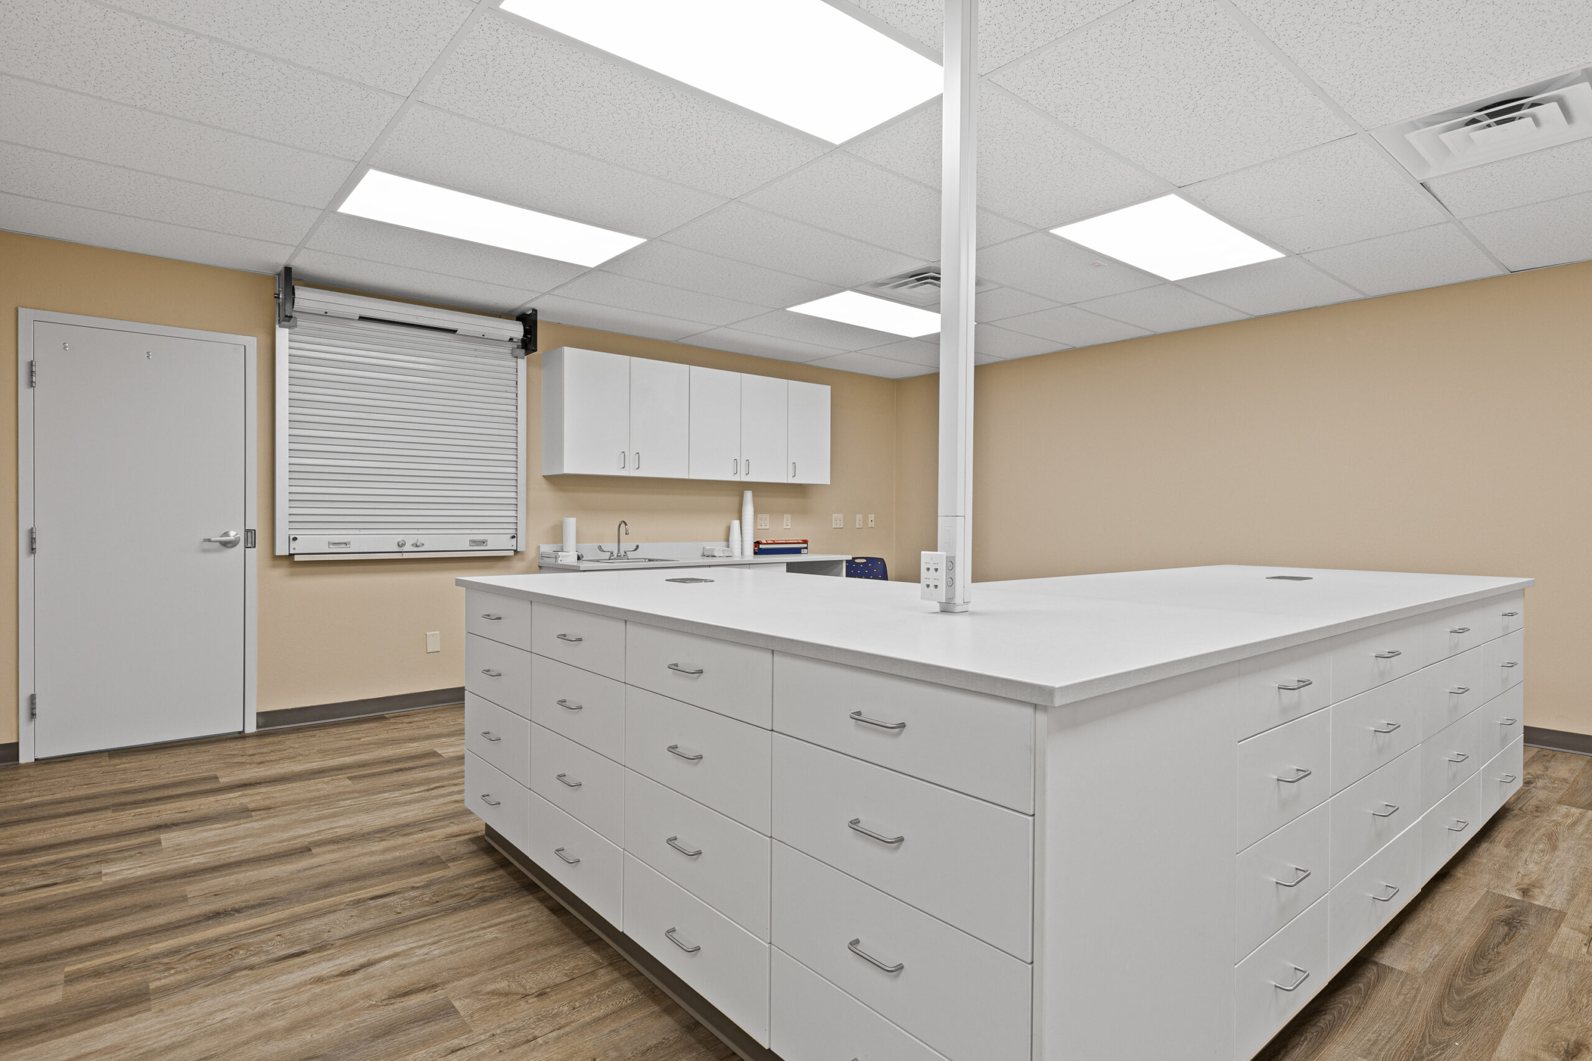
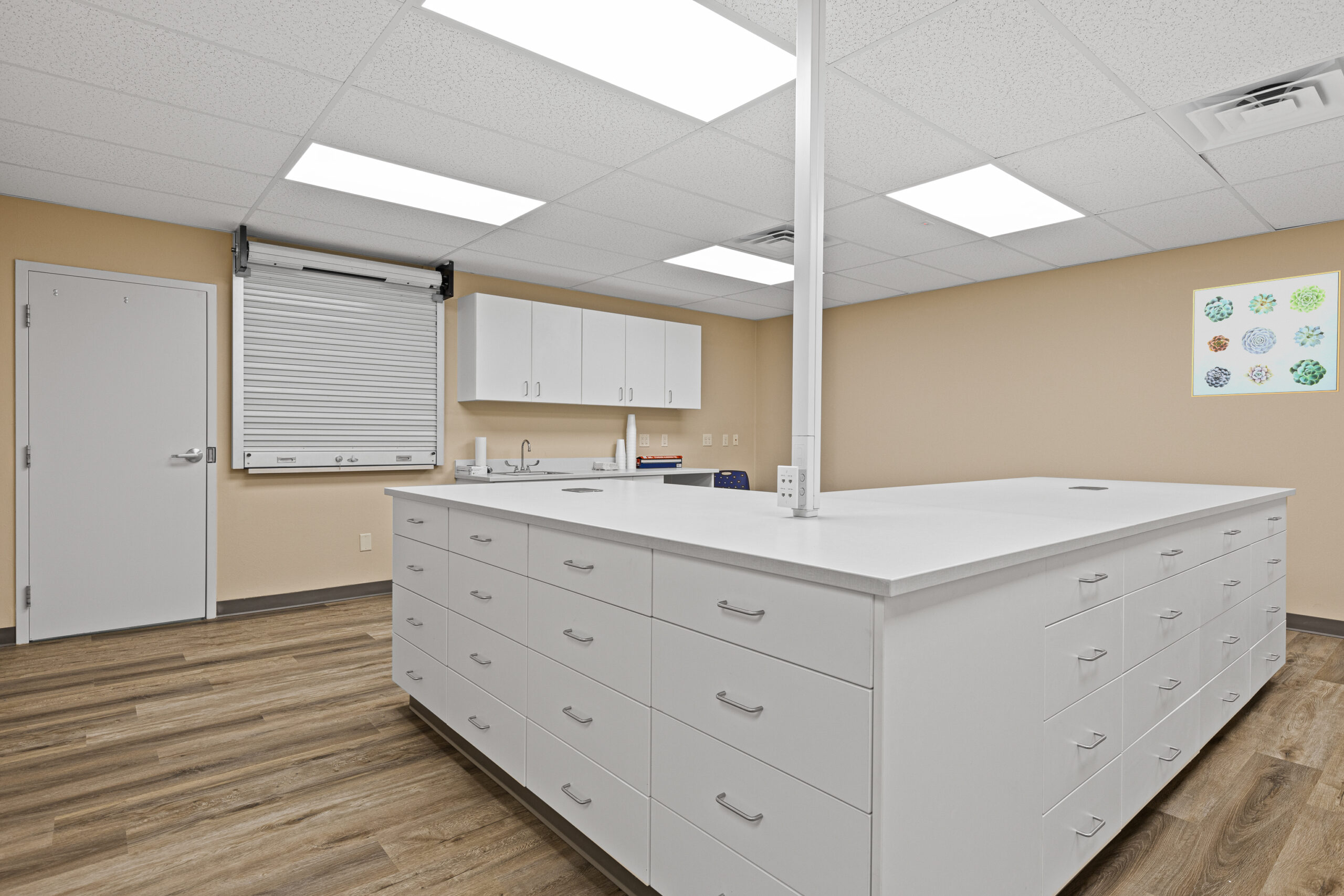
+ wall art [1191,270,1342,397]
